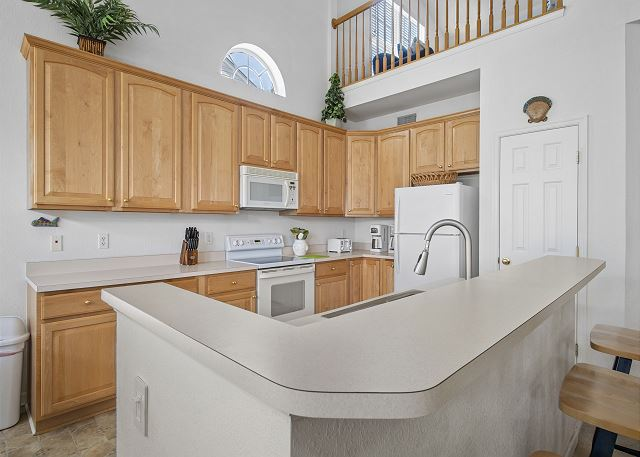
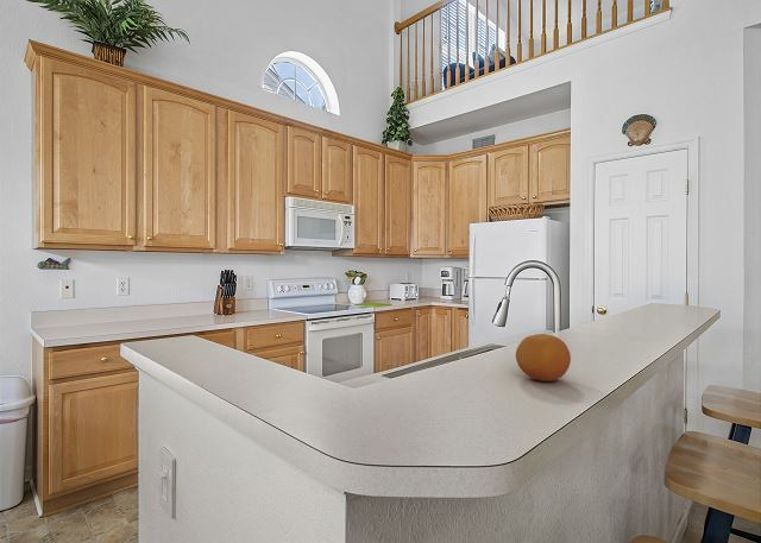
+ fruit [515,333,572,383]
